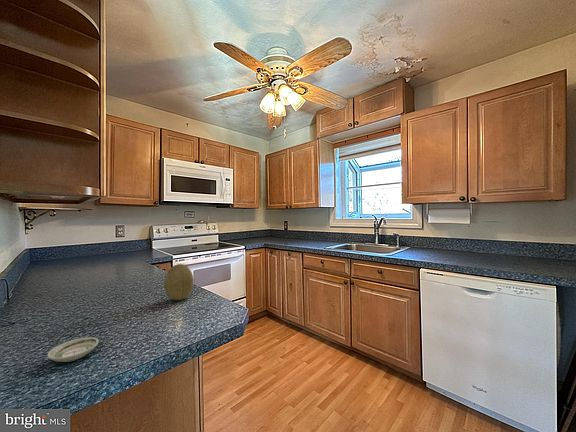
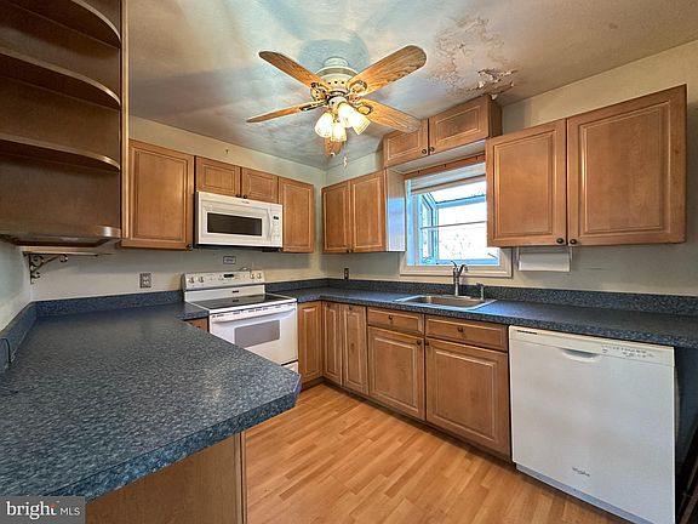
- saucer [46,336,100,363]
- fruit [163,263,195,301]
